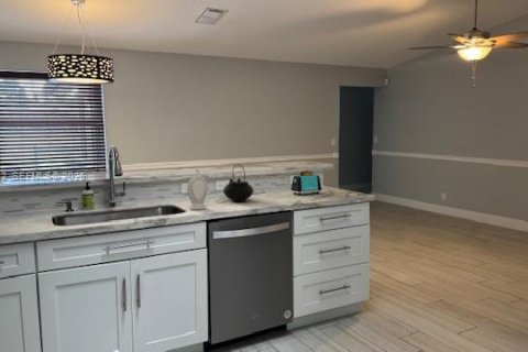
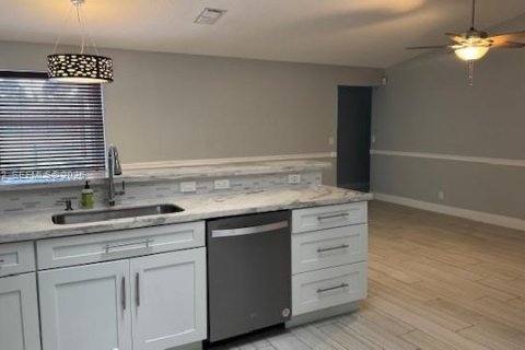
- teapot [222,164,255,202]
- toaster [290,170,322,196]
- soap bottle [186,167,209,211]
